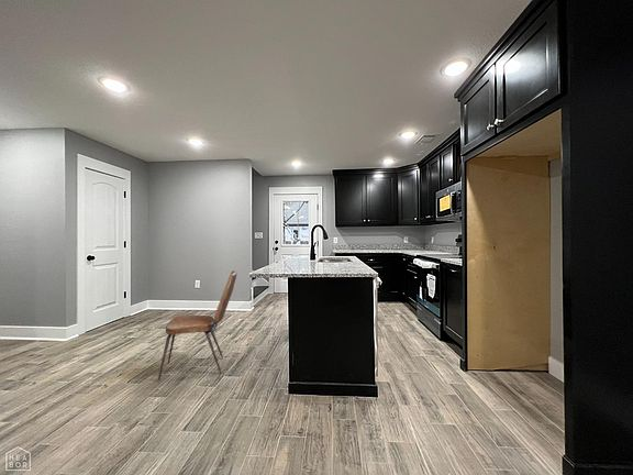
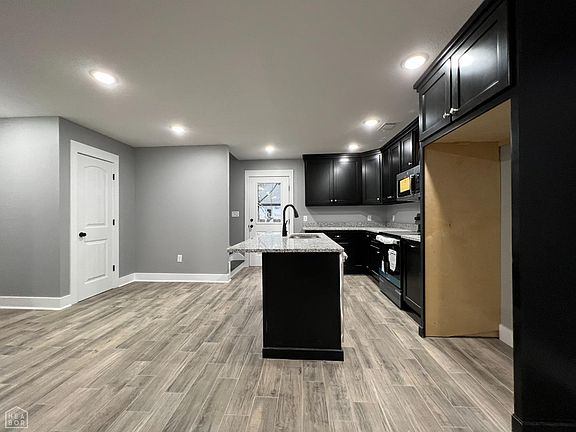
- dining chair [157,269,238,383]
